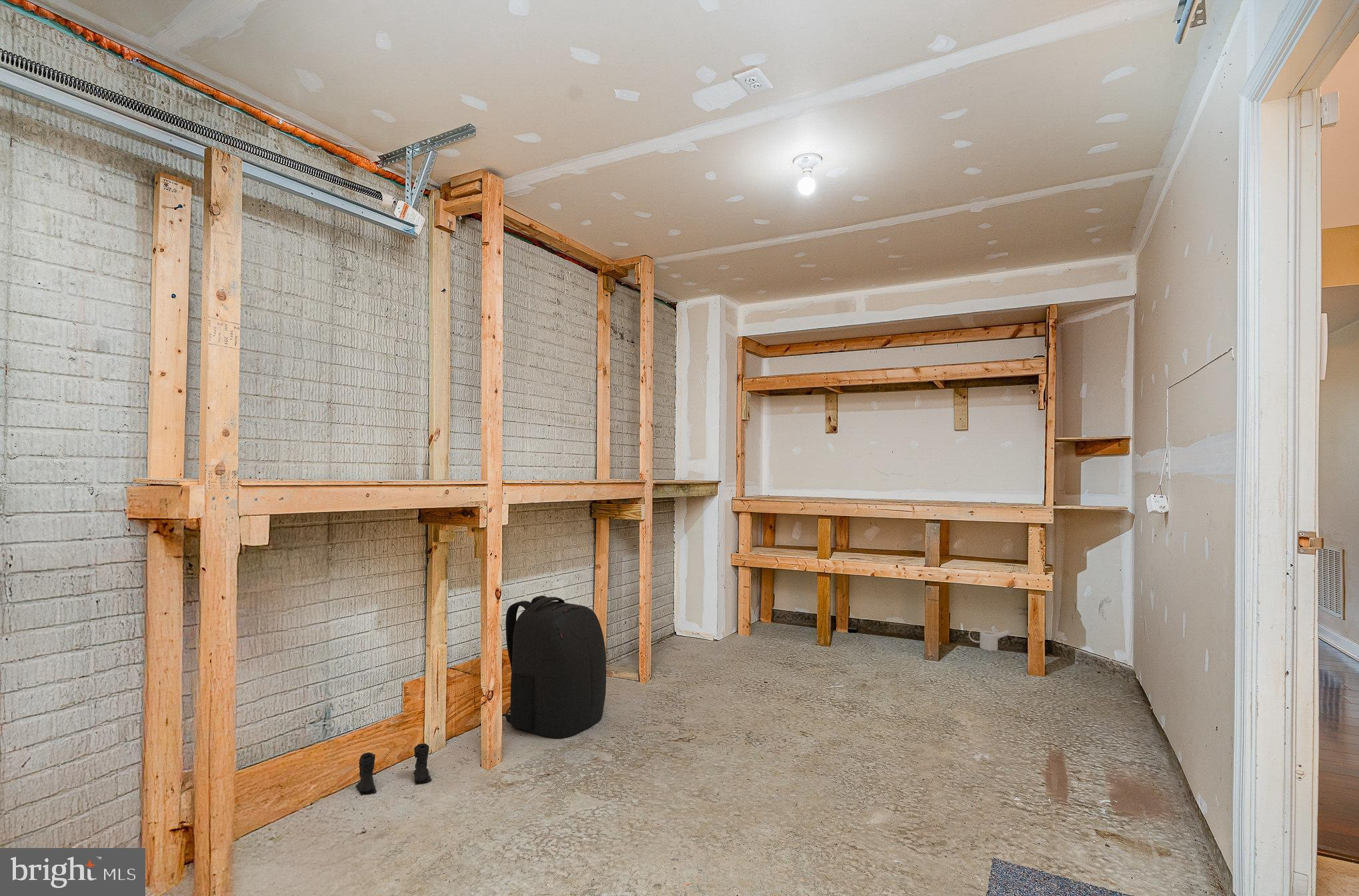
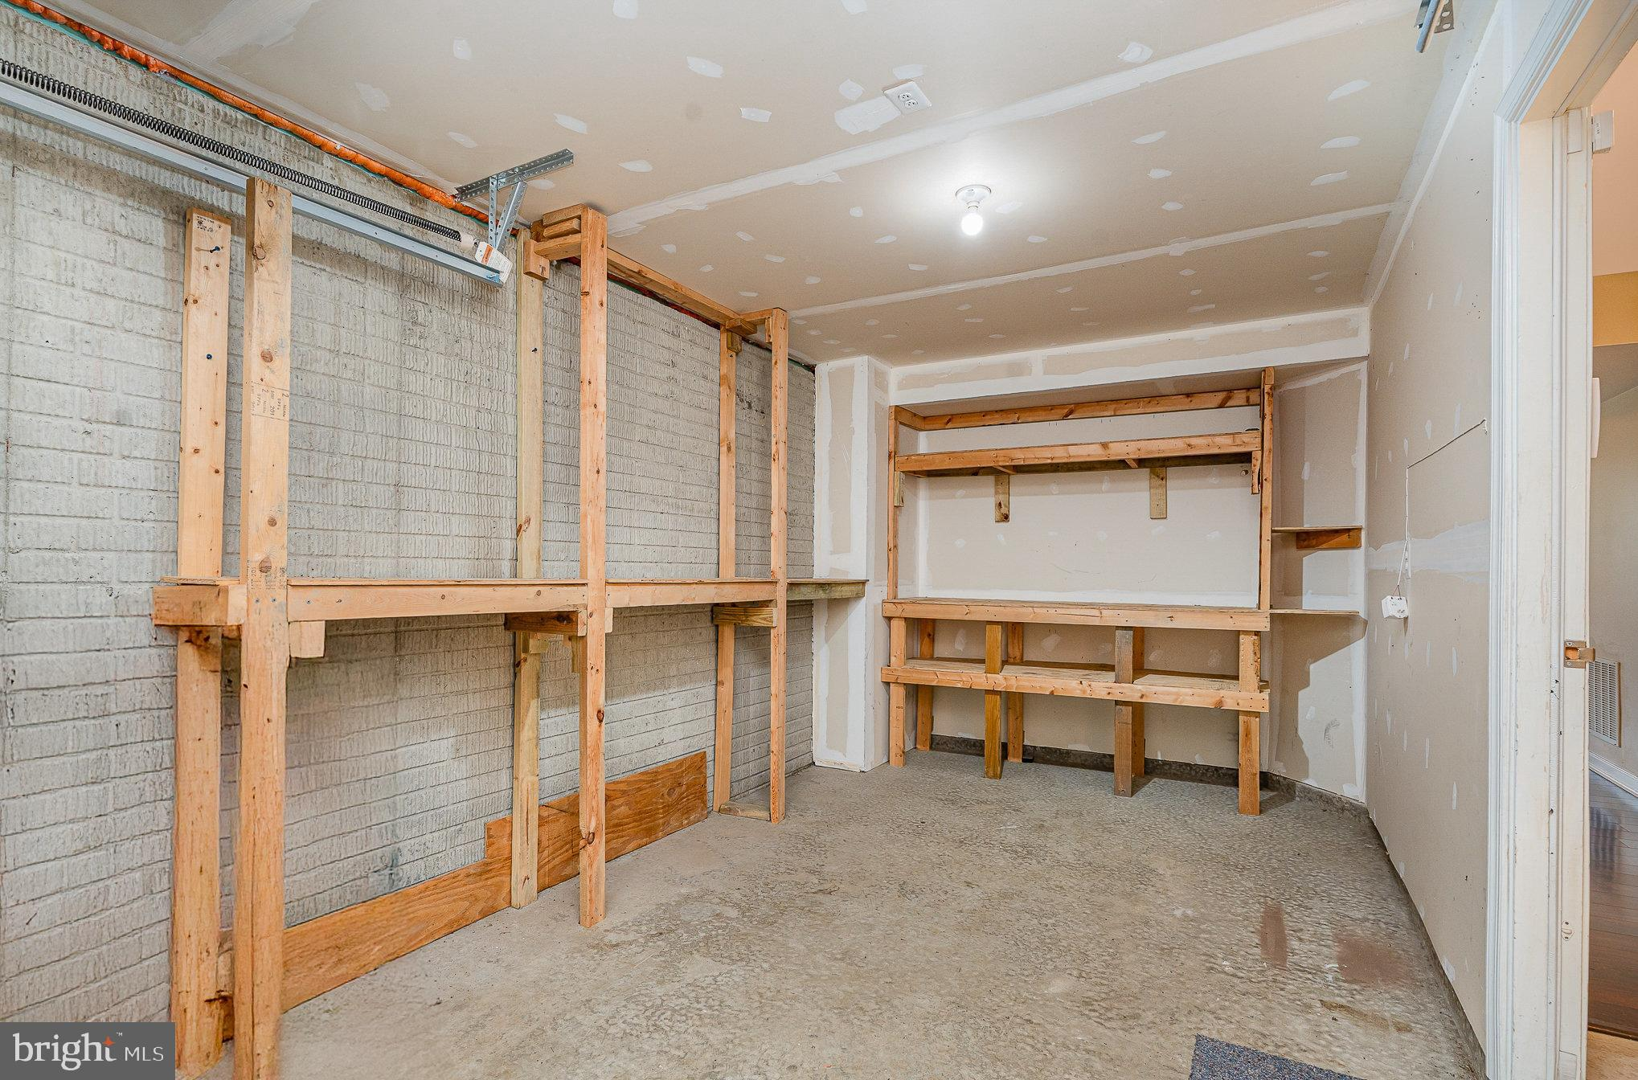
- backpack [502,595,607,739]
- watering can [968,627,1012,651]
- boots [355,743,432,795]
